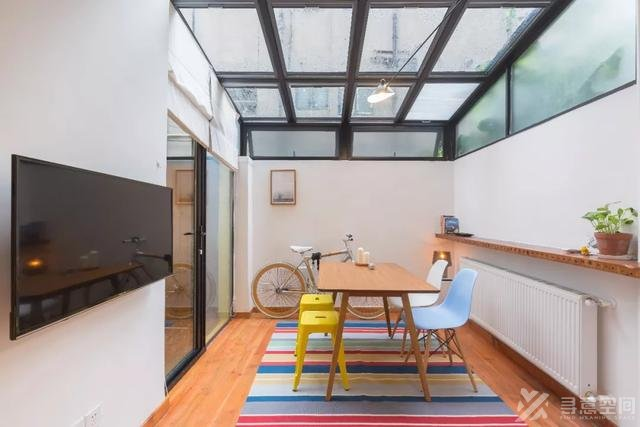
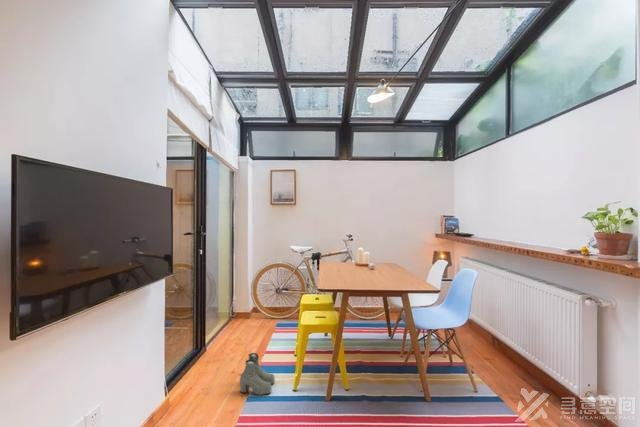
+ boots [239,352,276,396]
